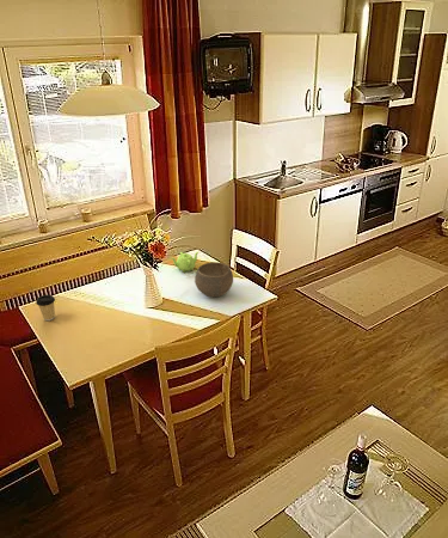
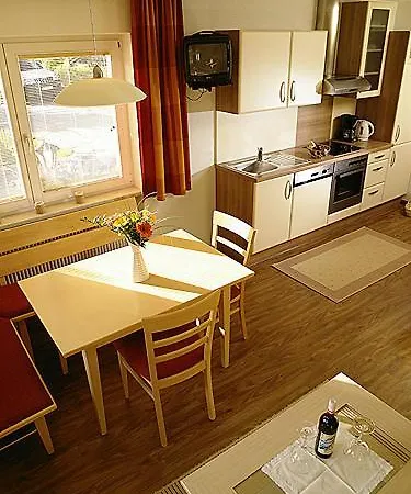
- bowl [194,261,234,298]
- coffee cup [35,294,56,322]
- teapot [171,251,200,274]
